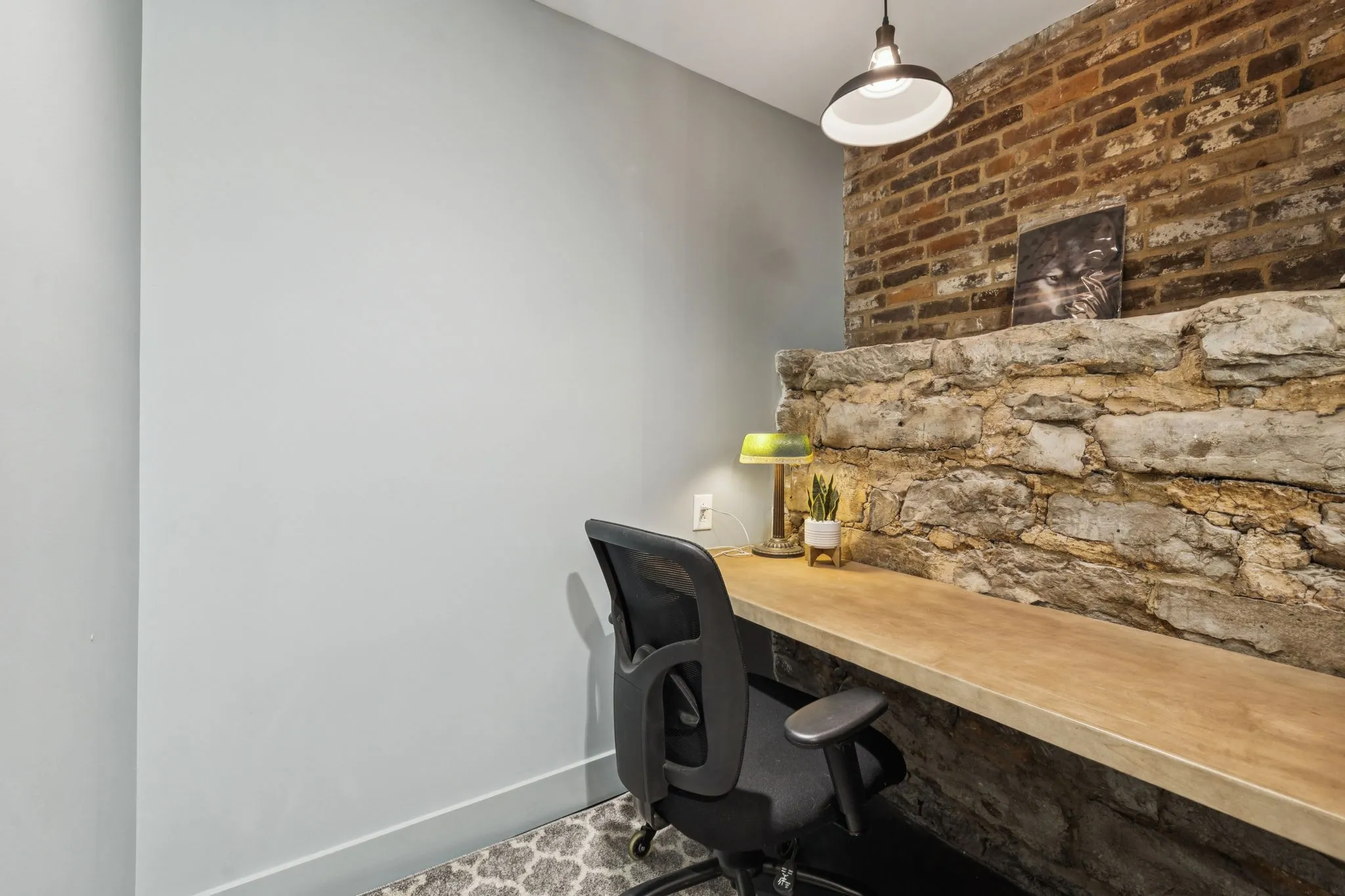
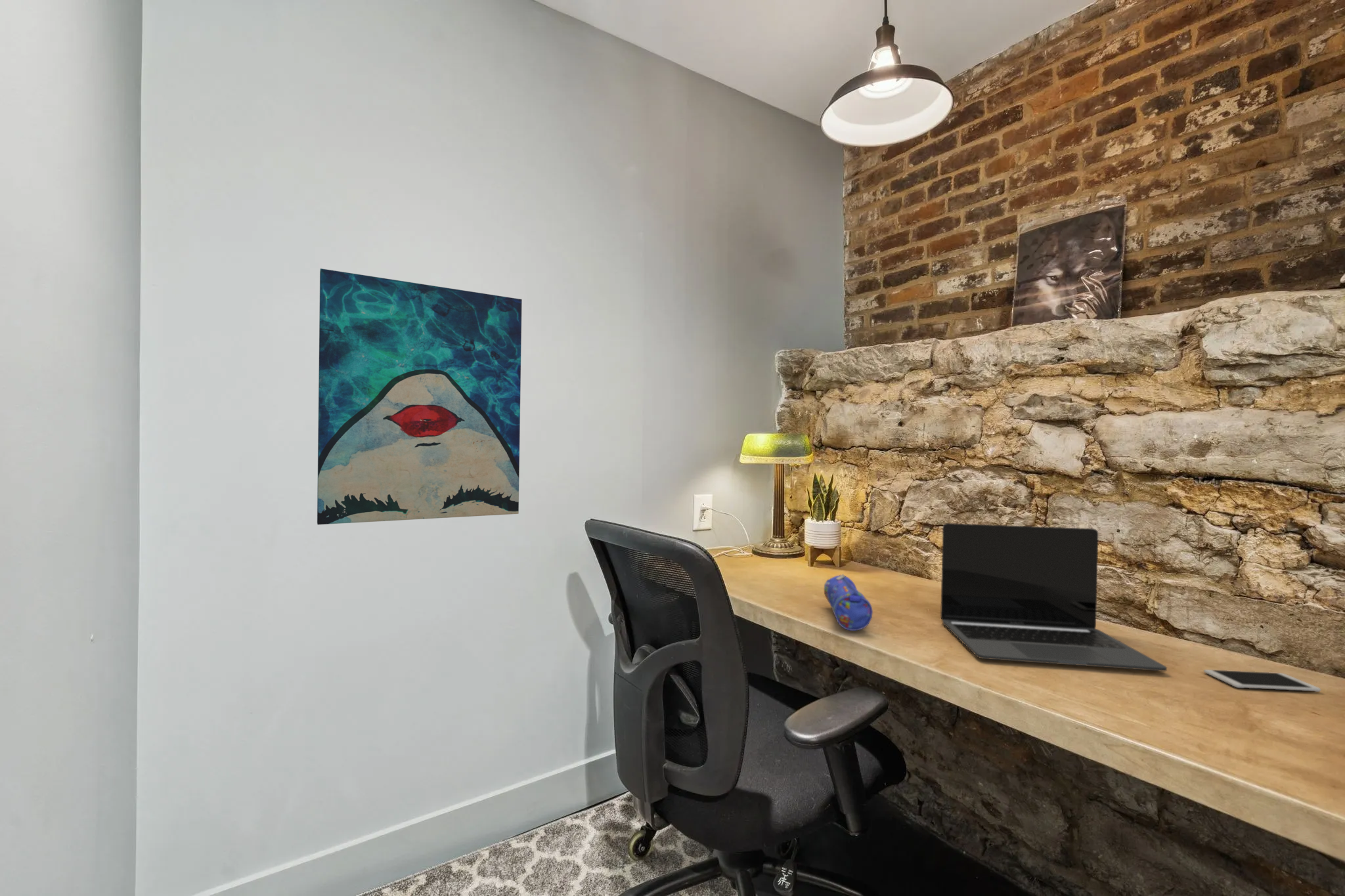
+ wall art [317,268,523,525]
+ smartphone [1203,669,1321,693]
+ pencil case [824,573,873,631]
+ laptop [940,523,1168,672]
